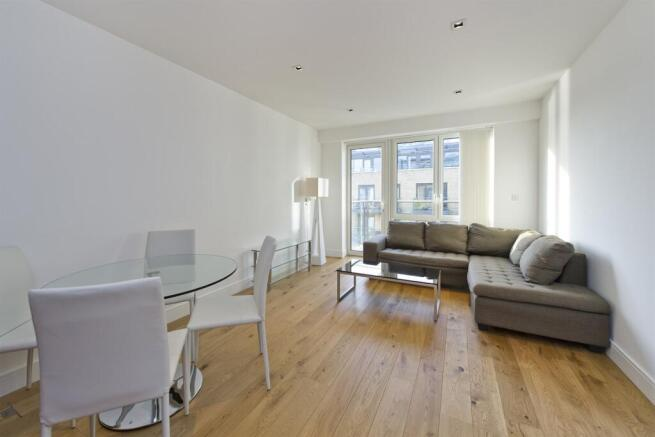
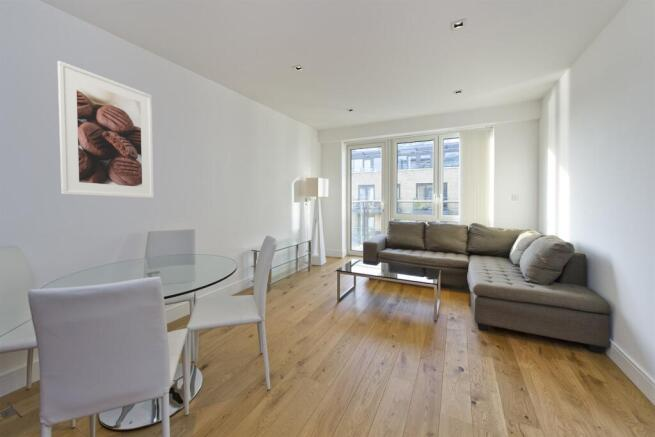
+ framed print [57,60,155,199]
